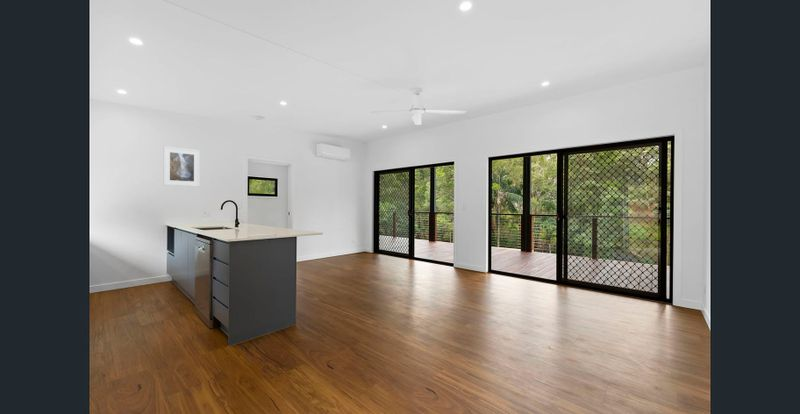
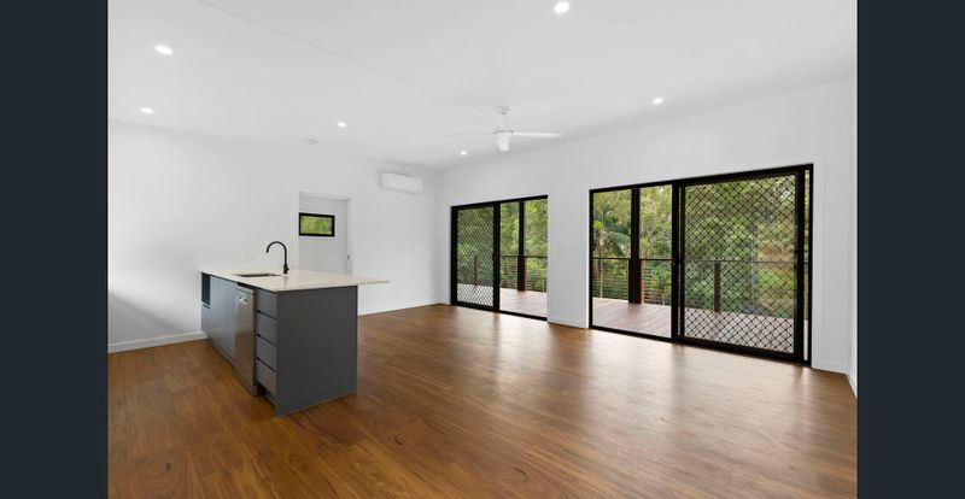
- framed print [163,146,201,188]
